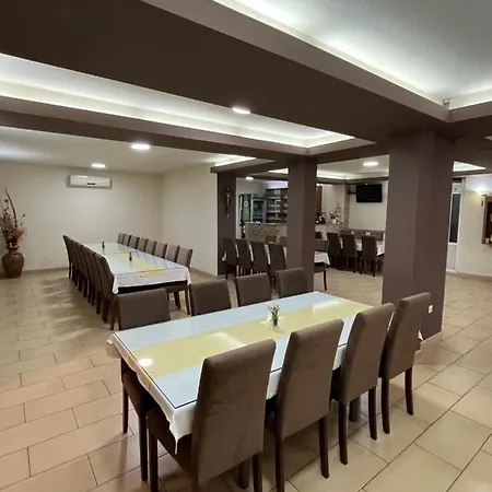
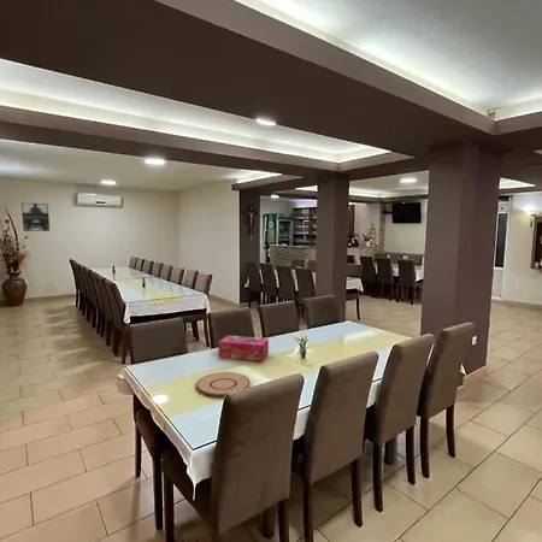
+ tissue box [217,334,270,363]
+ plate [195,371,252,397]
+ wall art [20,202,51,232]
